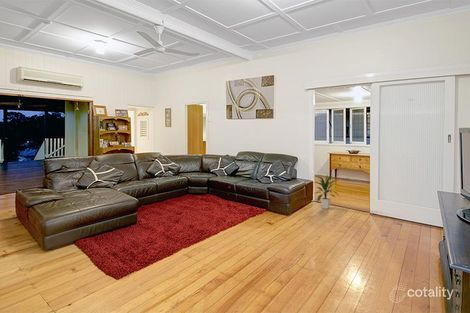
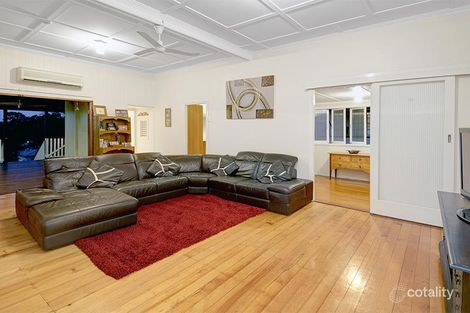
- indoor plant [313,174,340,210]
